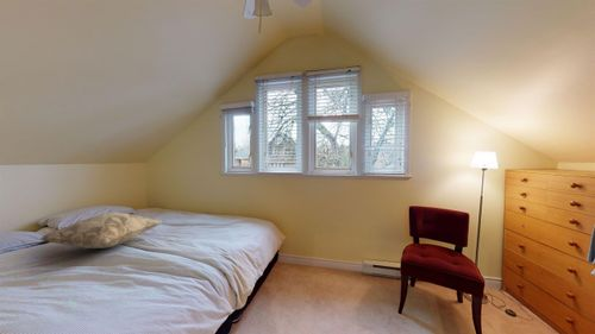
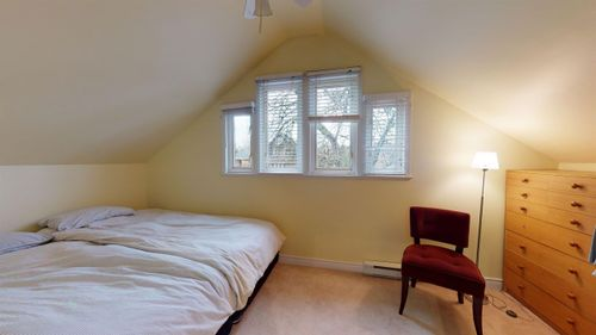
- decorative pillow [40,212,163,250]
